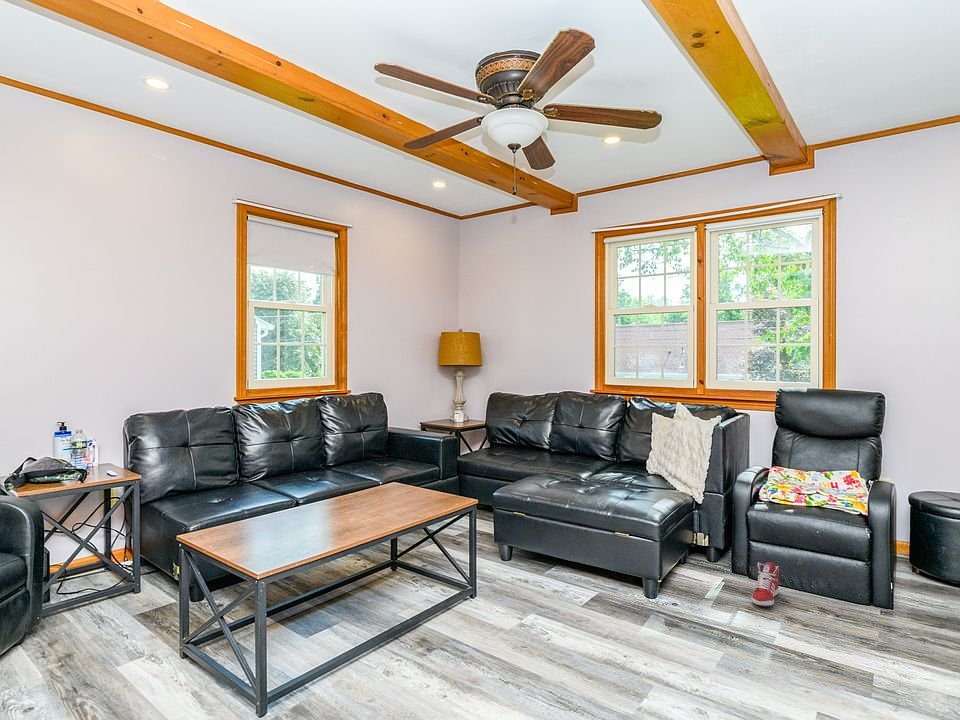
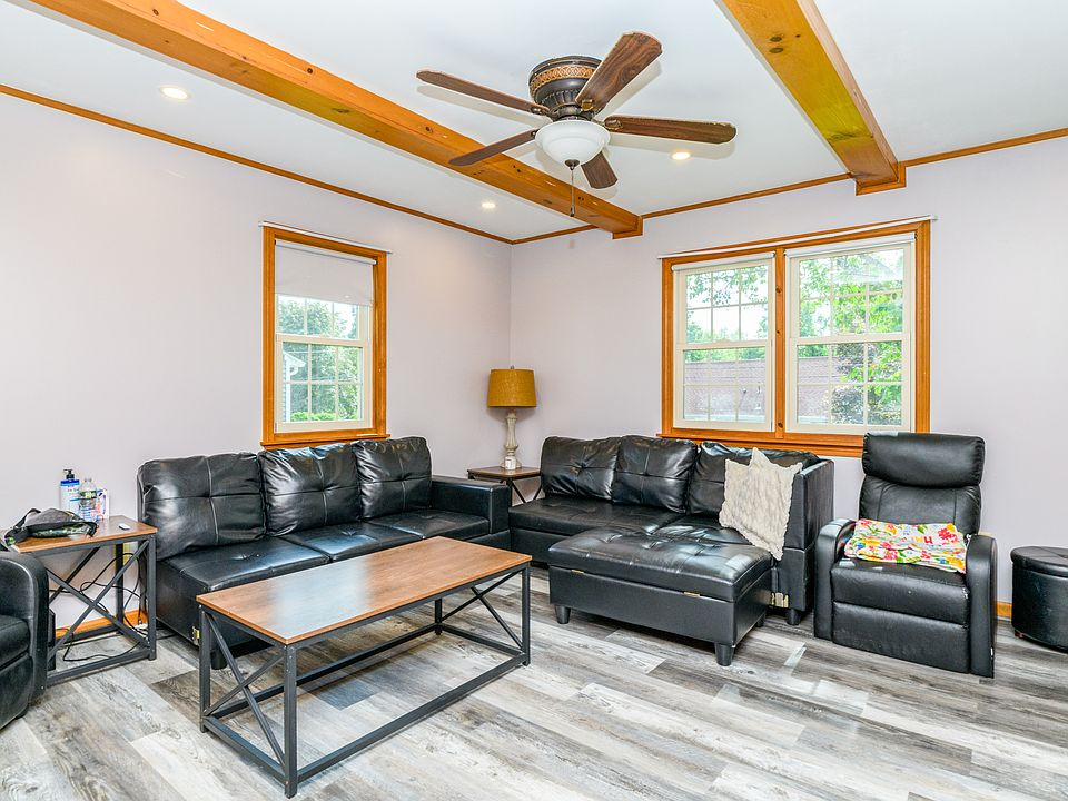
- sneaker [751,561,781,607]
